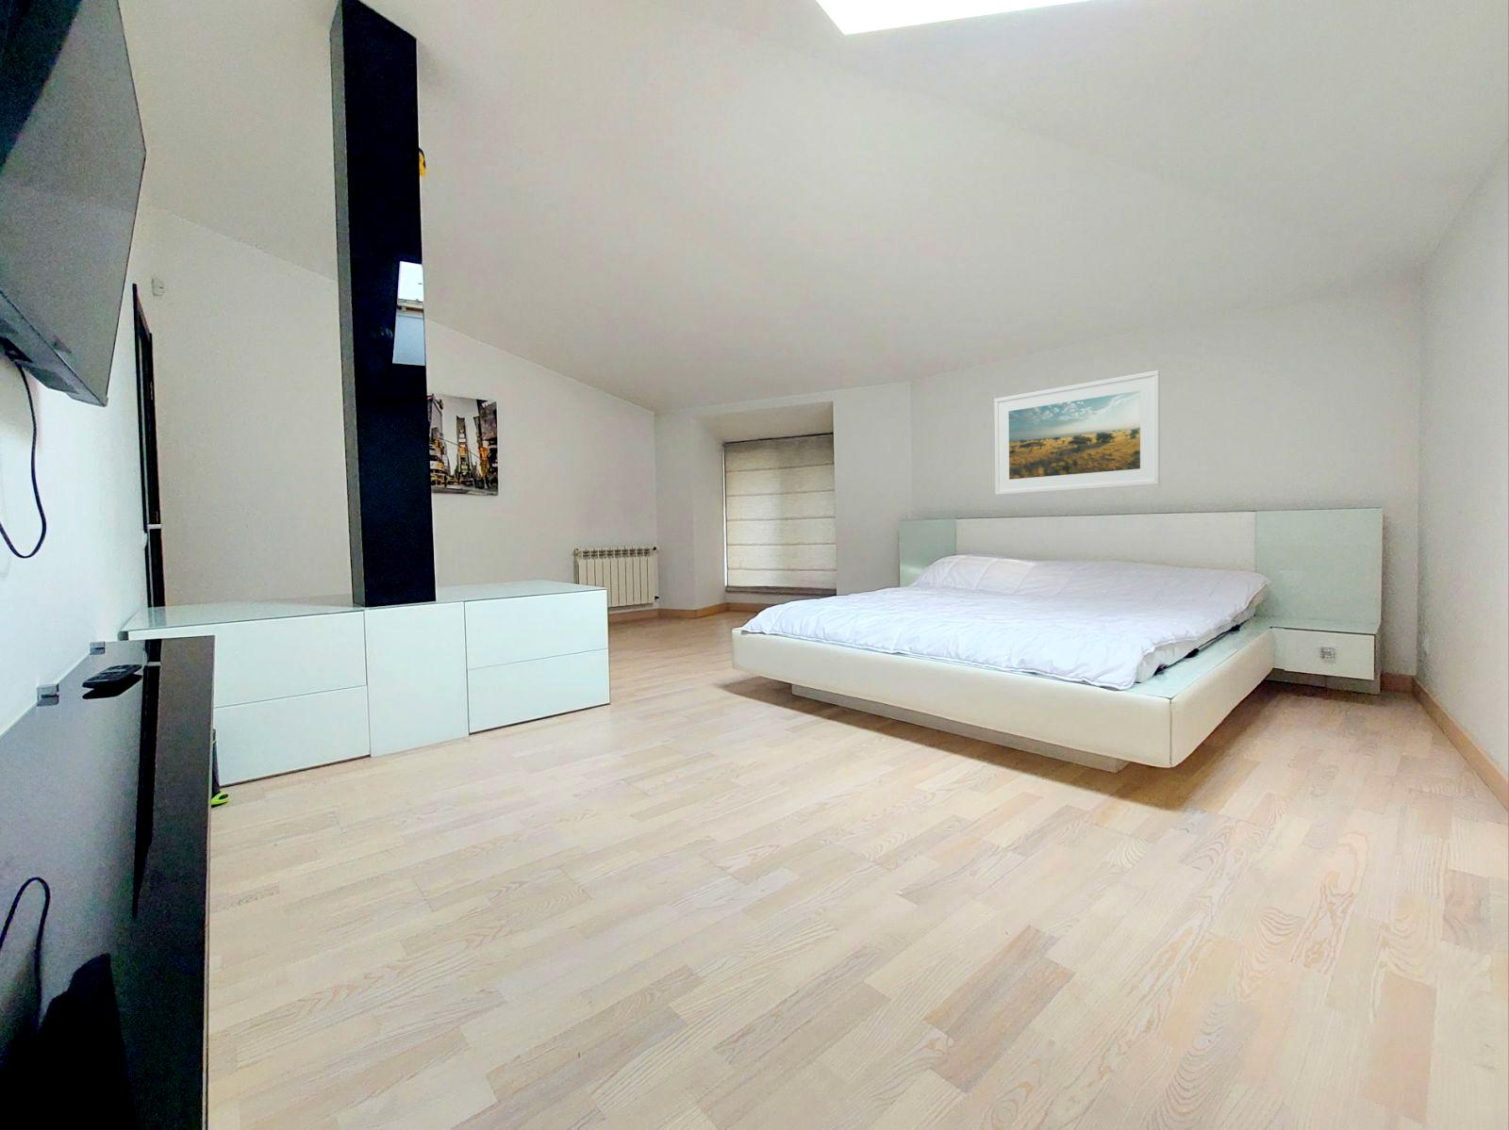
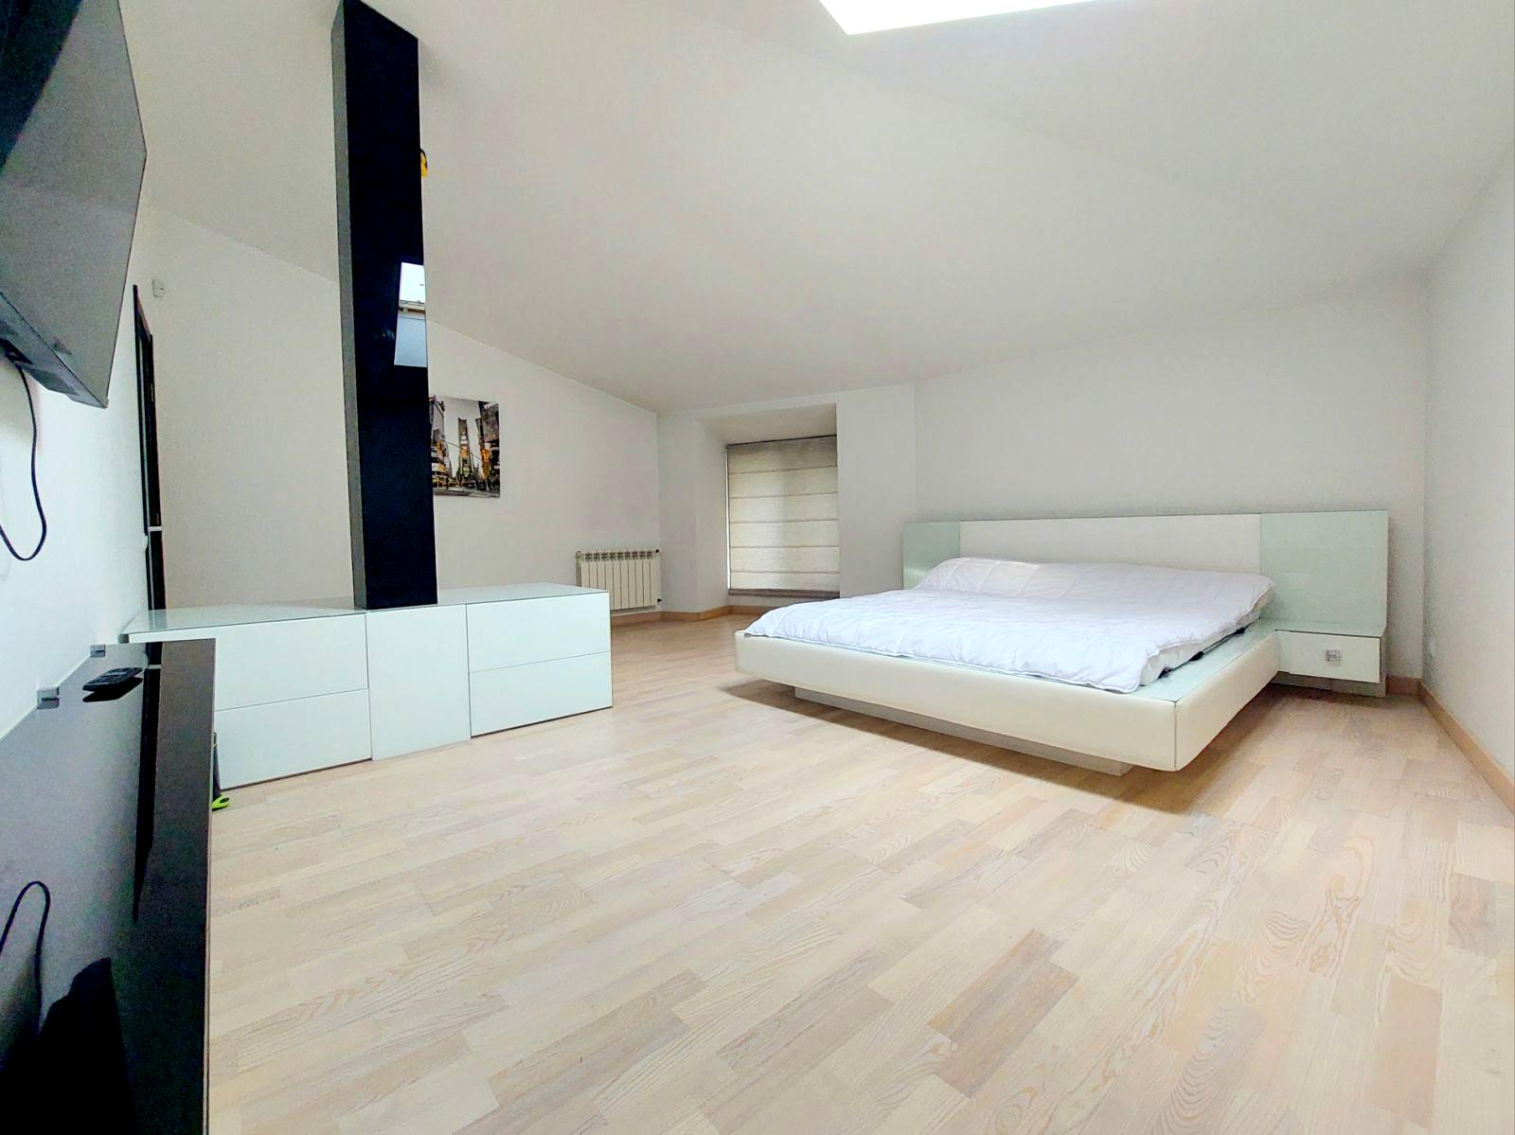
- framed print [993,369,1161,496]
